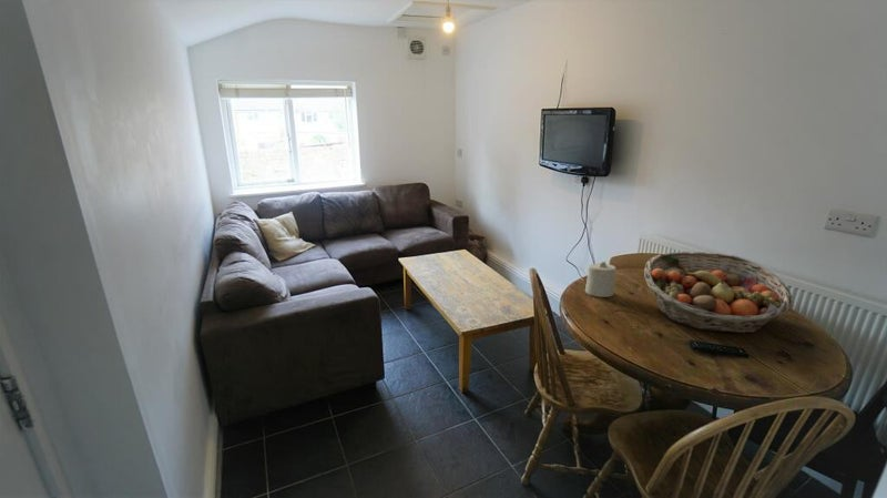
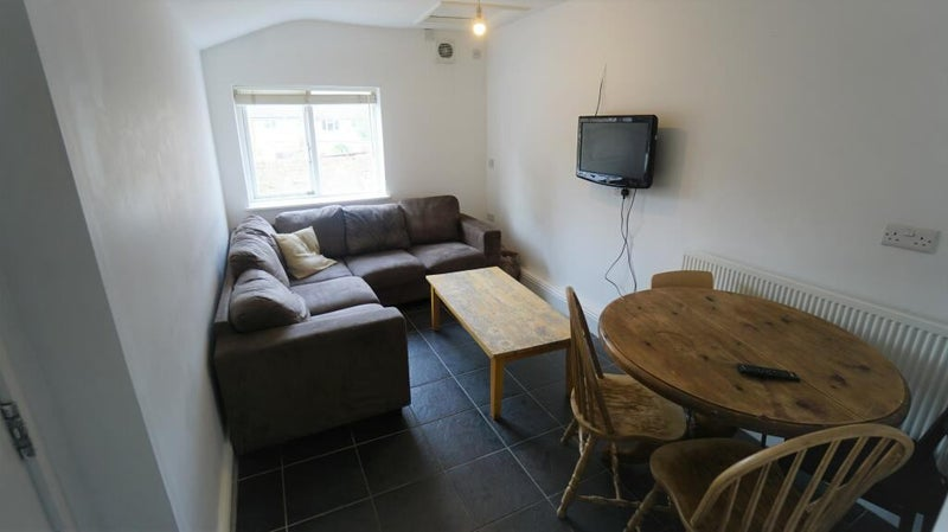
- fruit basket [643,251,794,334]
- candle [584,261,618,298]
